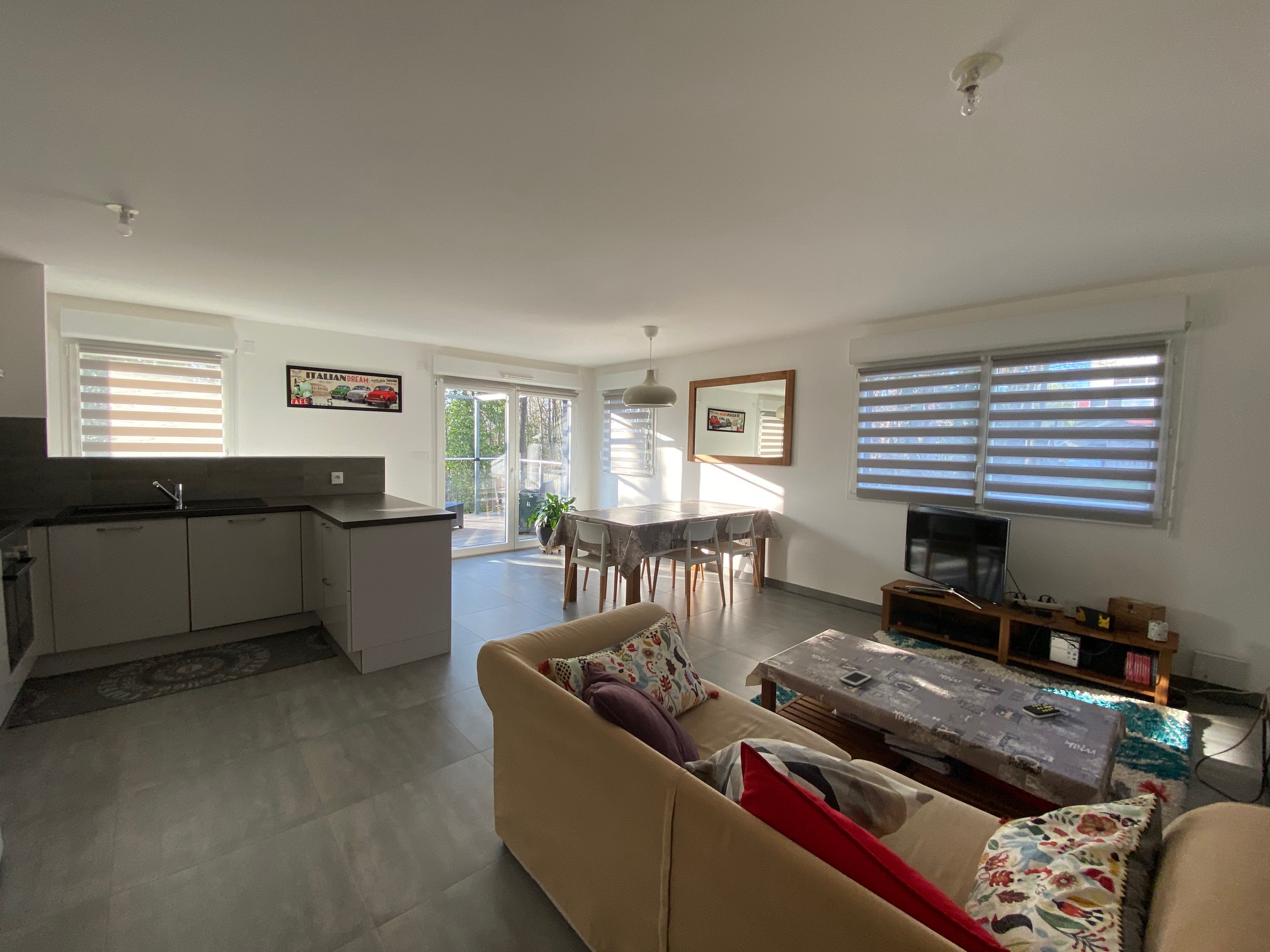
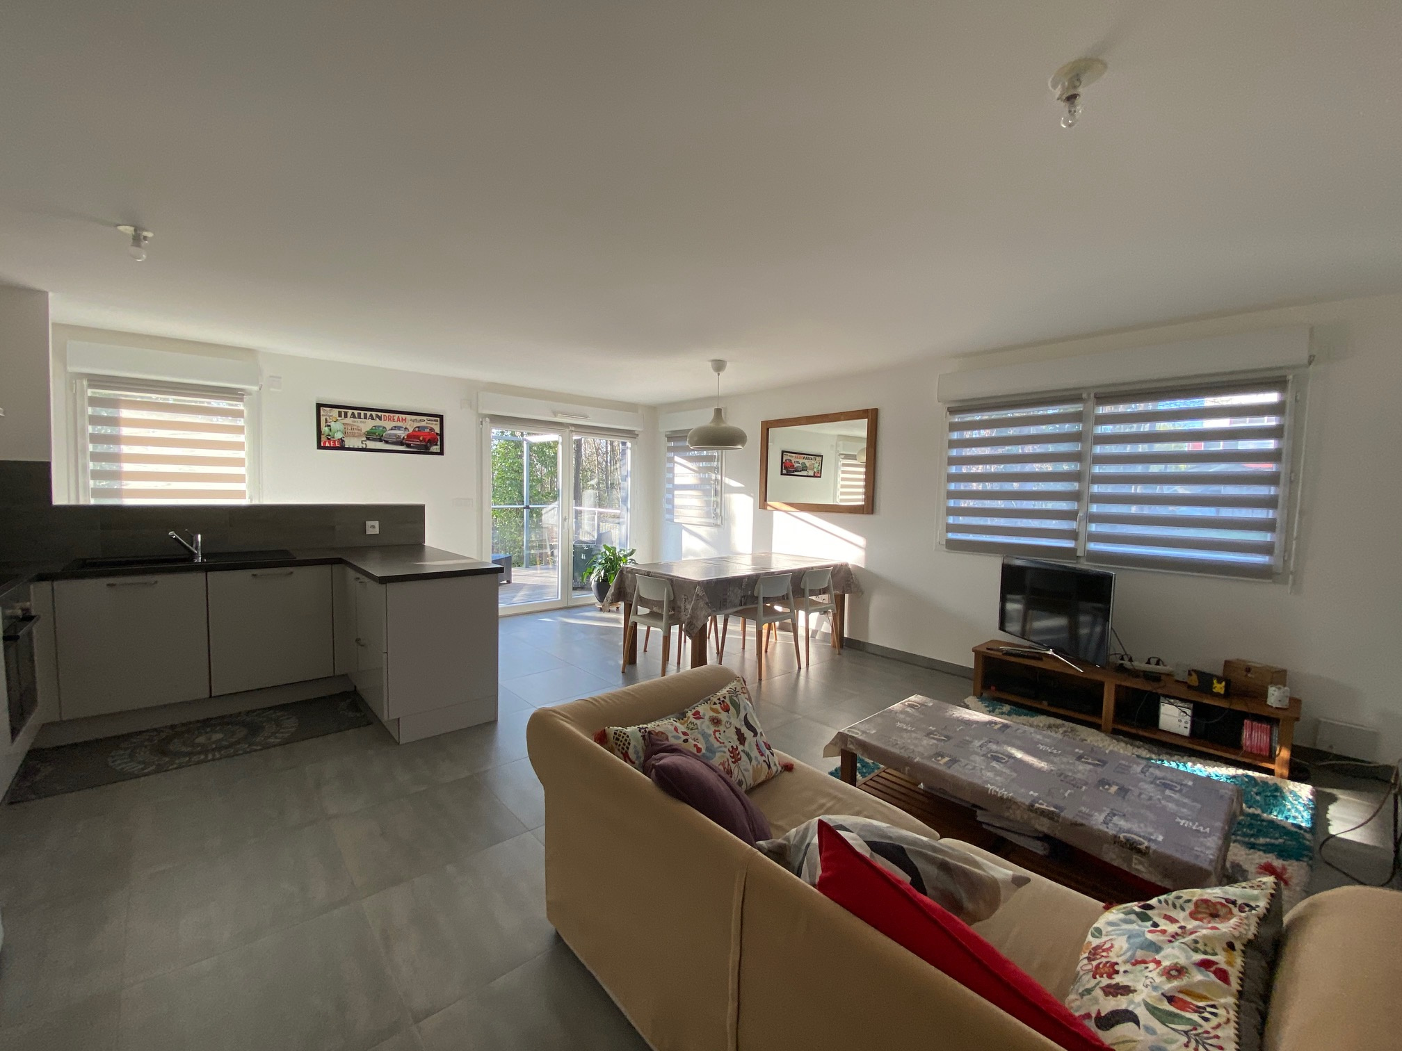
- remote control [1022,703,1061,718]
- cell phone [838,670,873,687]
